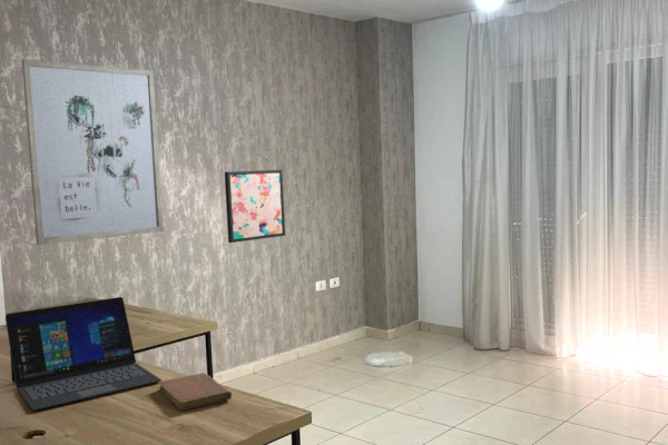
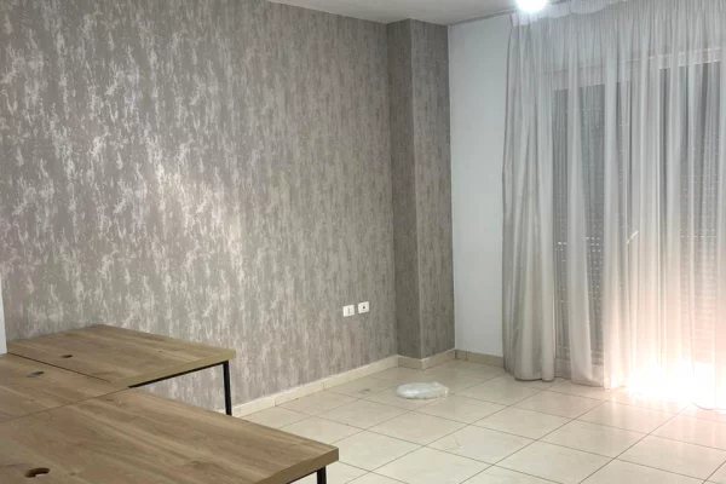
- wall art [224,169,286,244]
- wall art [21,58,165,246]
- notebook [157,372,233,412]
- laptop [4,296,163,412]
